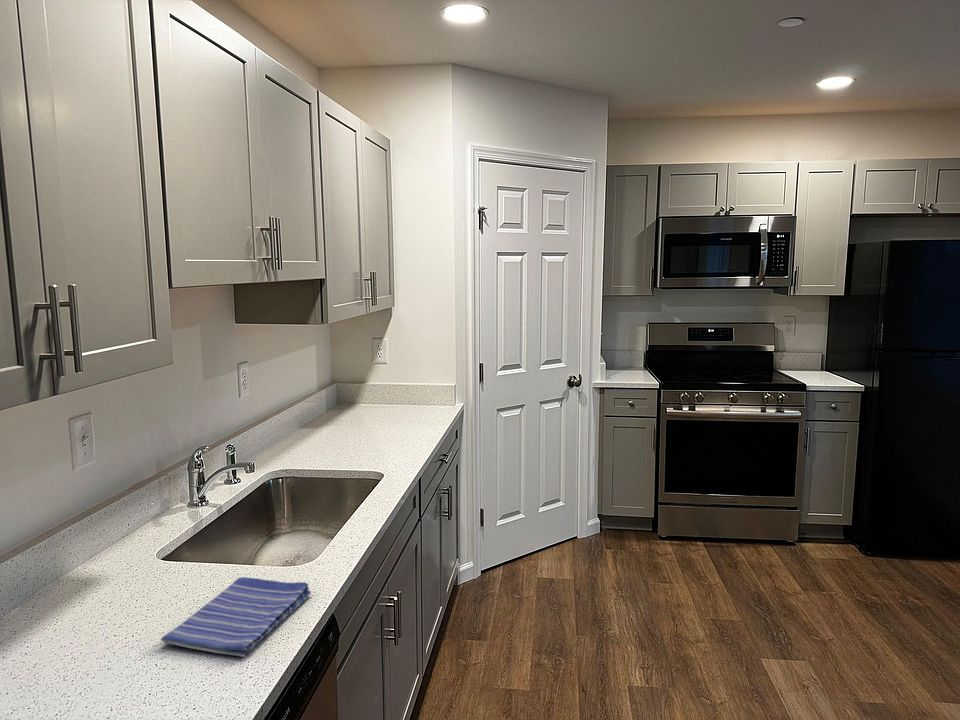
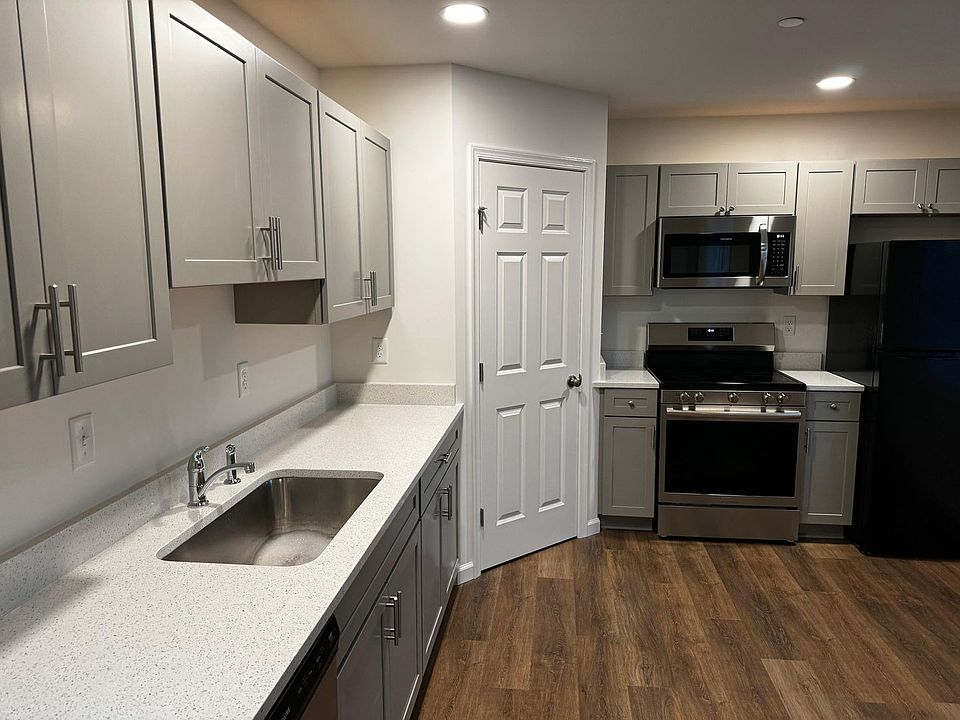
- dish towel [160,576,312,658]
